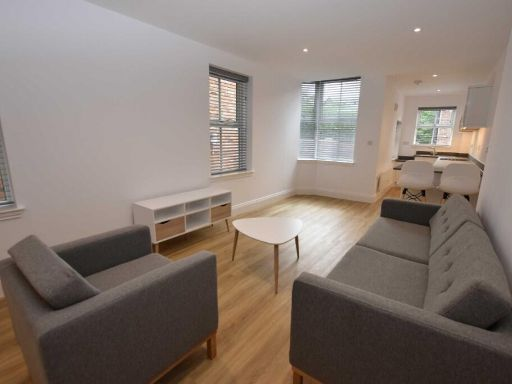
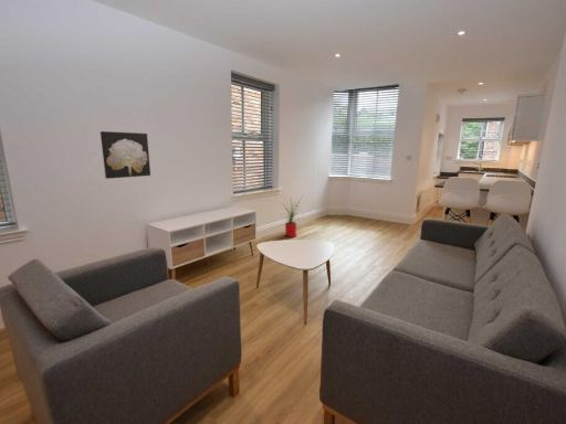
+ house plant [277,194,307,239]
+ wall art [99,130,151,180]
